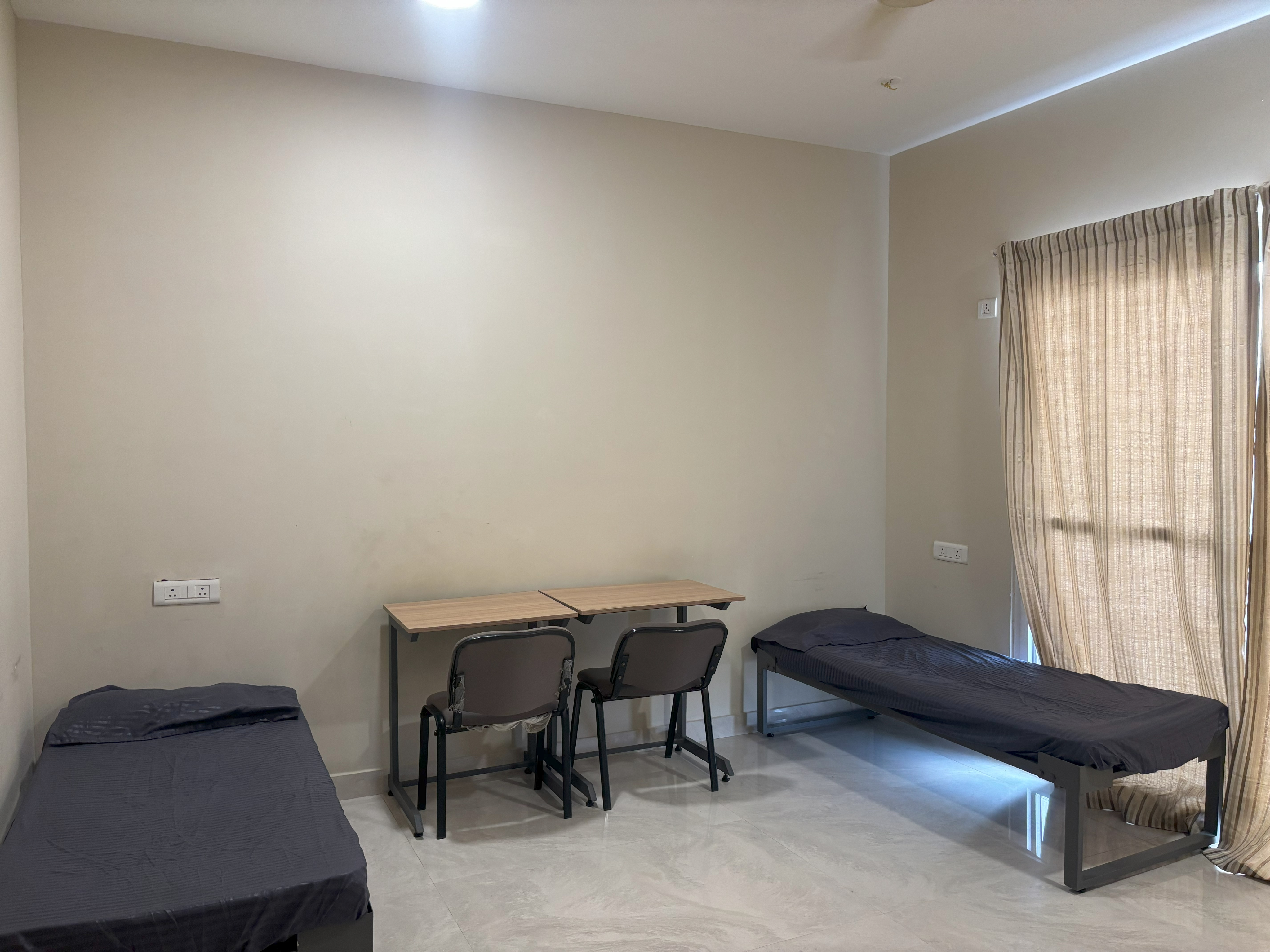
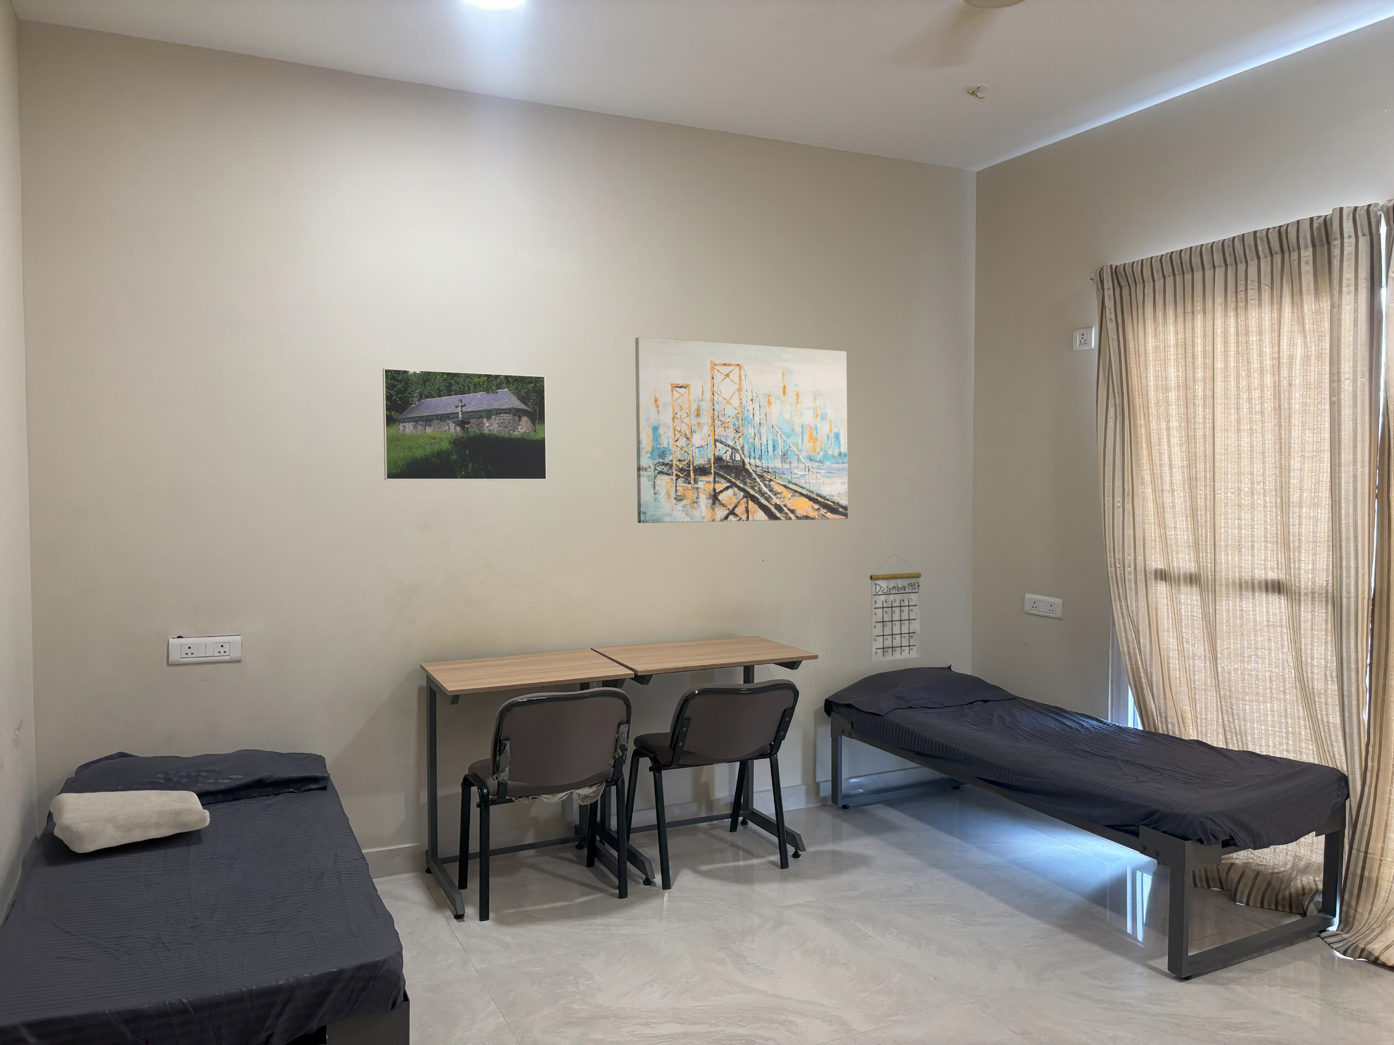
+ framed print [382,368,548,481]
+ calendar [869,553,922,662]
+ wall art [634,336,848,524]
+ soap bar [49,790,210,854]
